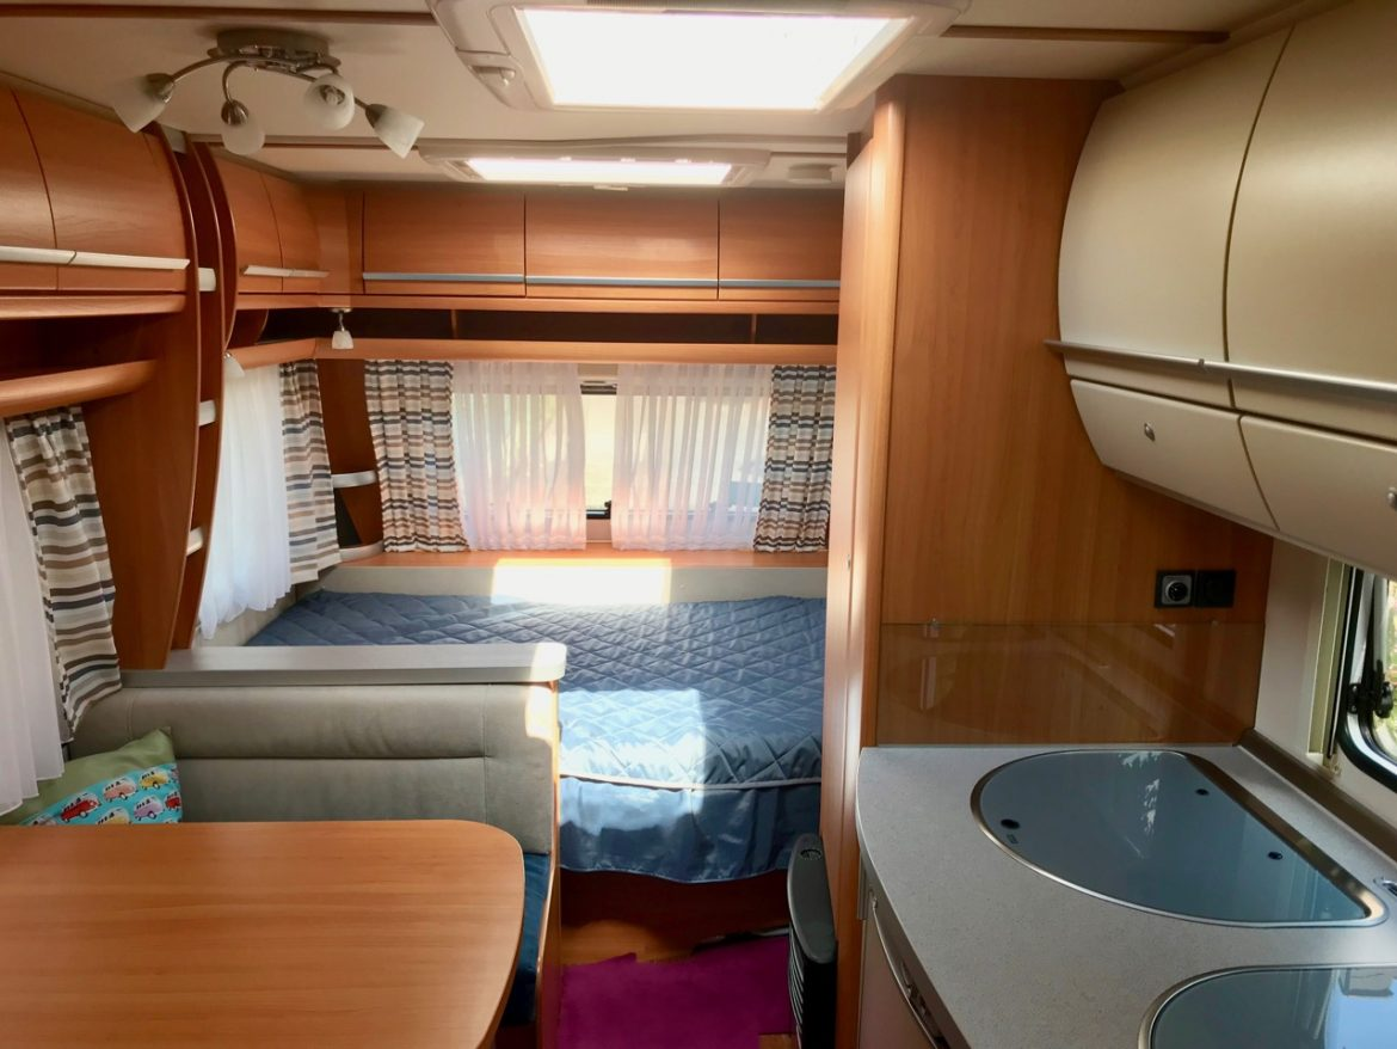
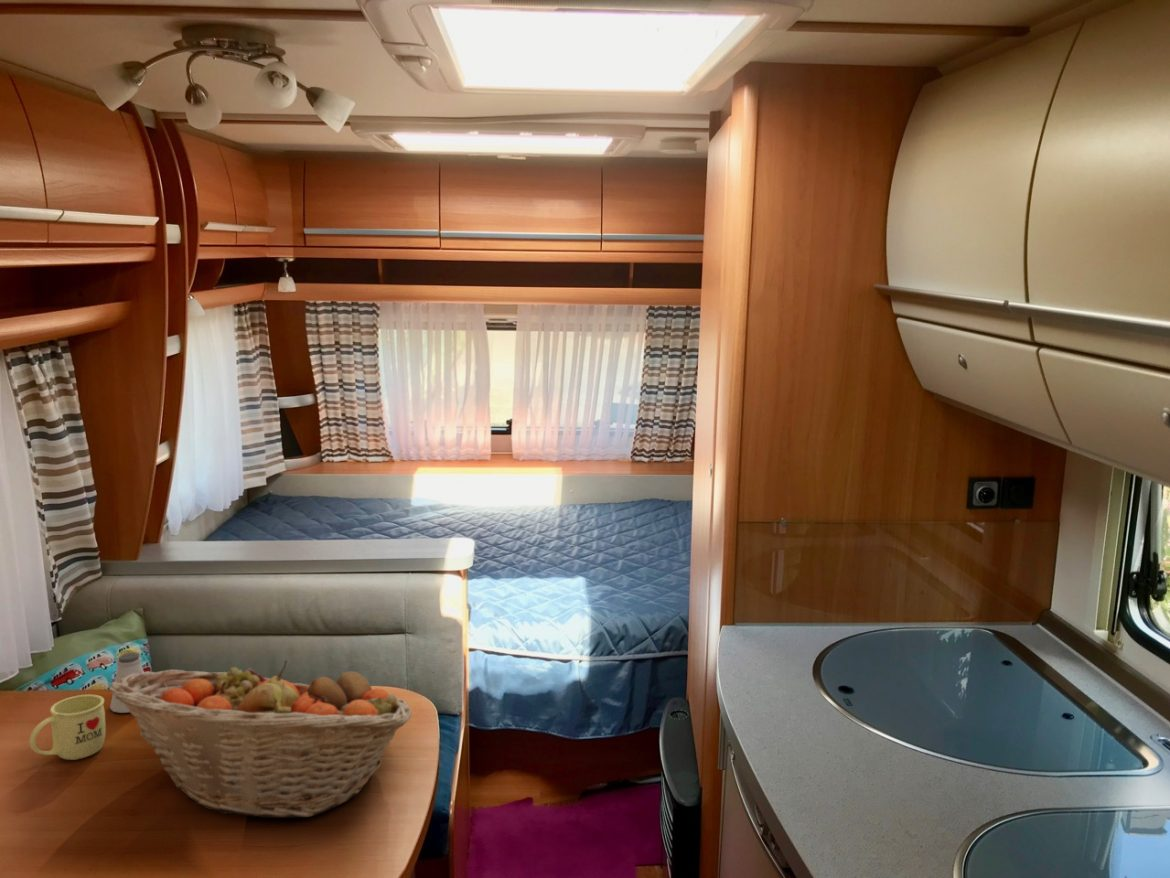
+ fruit basket [108,659,412,819]
+ mug [28,694,106,761]
+ saltshaker [109,652,145,714]
